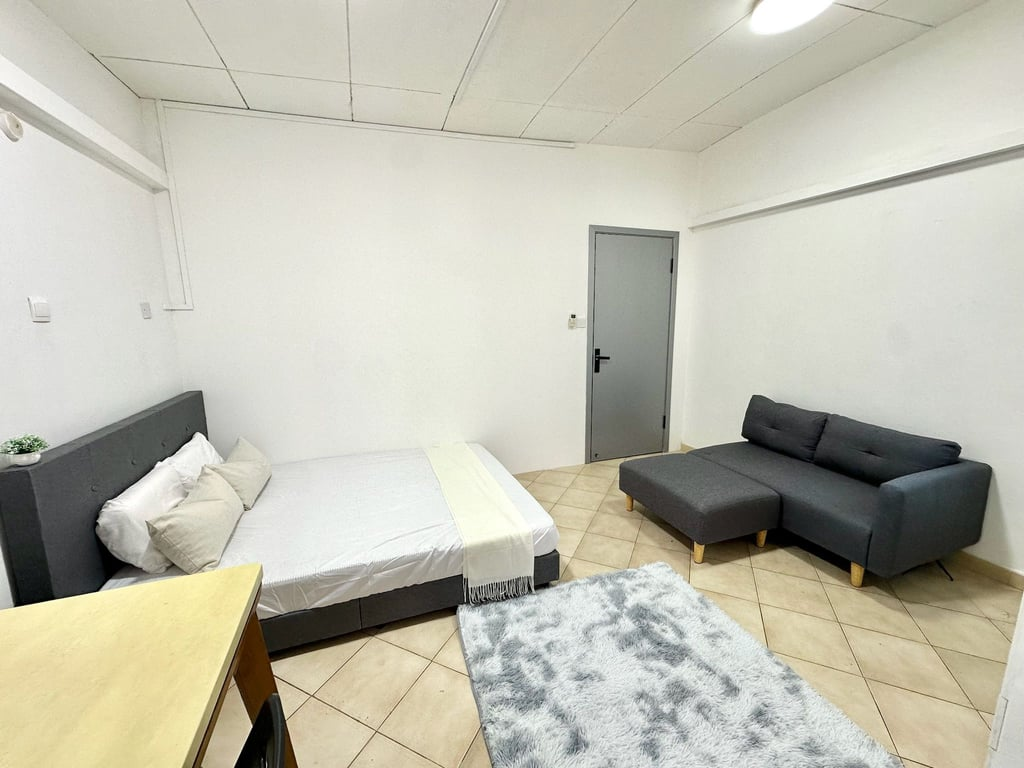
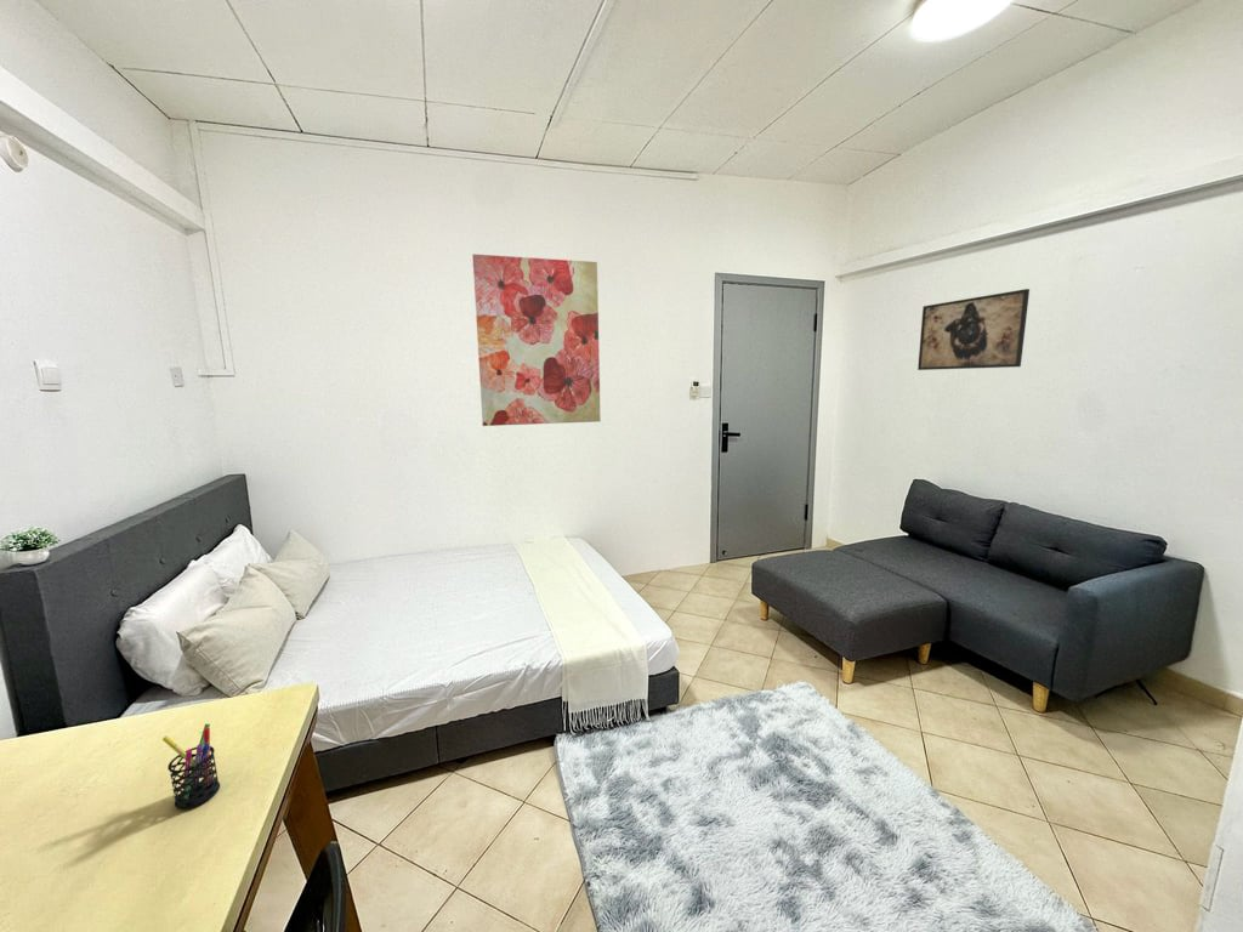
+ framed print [916,288,1031,371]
+ wall art [471,252,602,427]
+ pen holder [161,723,221,811]
